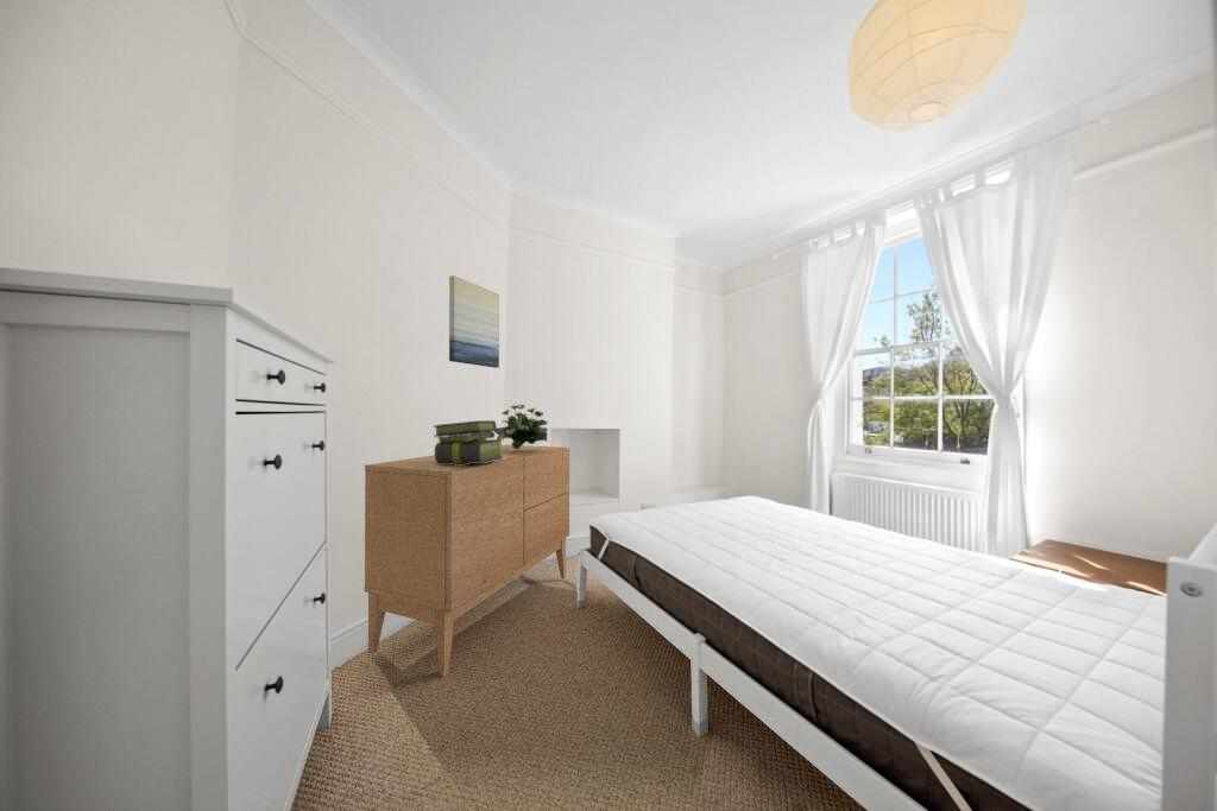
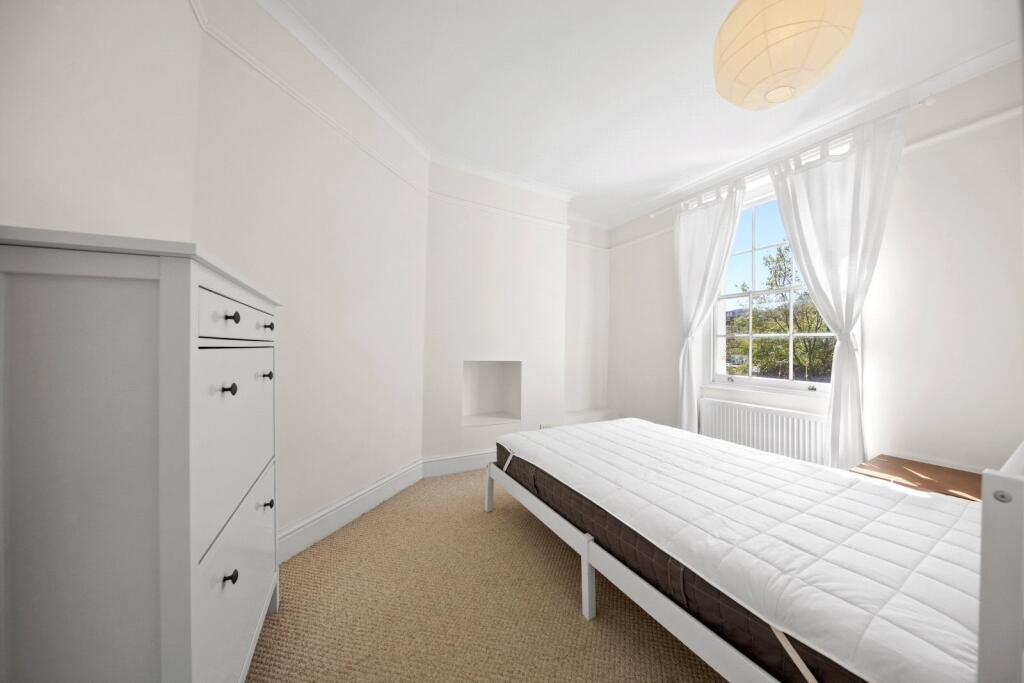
- stack of books [433,419,505,465]
- wall art [448,274,500,369]
- sideboard [364,444,570,678]
- flowering plant [493,404,549,450]
